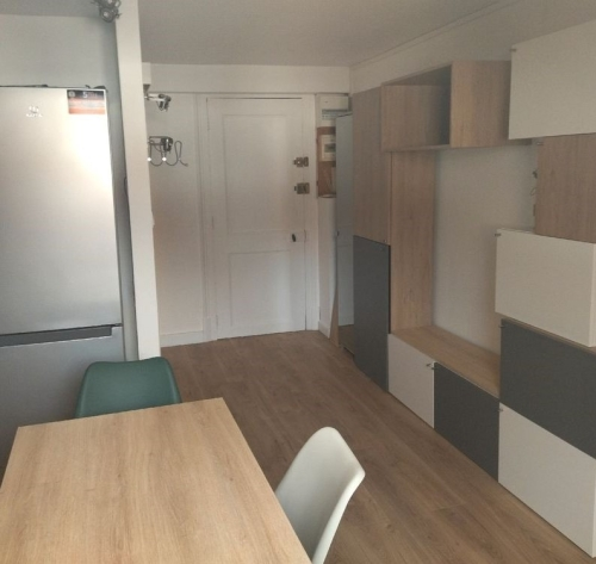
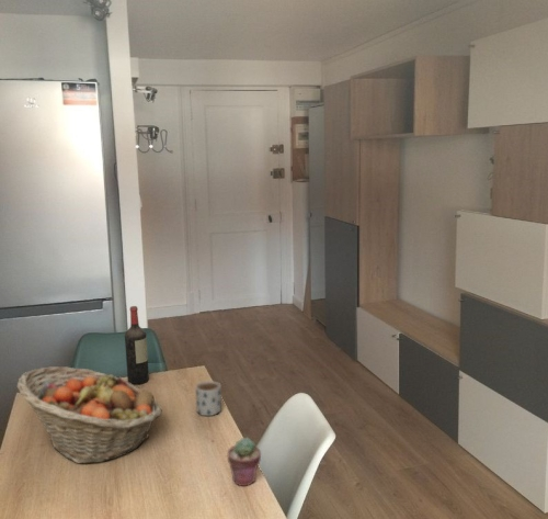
+ potted succulent [226,437,262,487]
+ wine bottle [124,305,150,385]
+ fruit basket [15,365,162,464]
+ mug [194,380,222,417]
